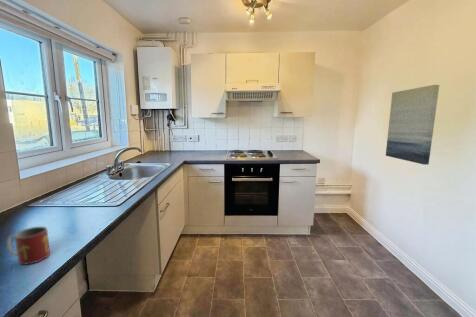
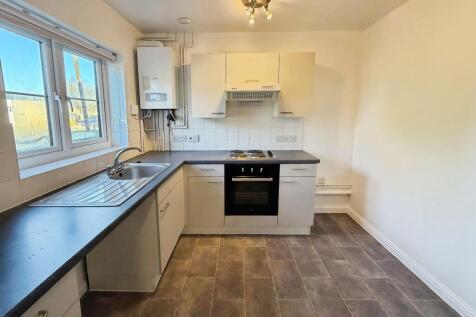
- mug [6,226,51,266]
- wall art [385,84,440,166]
